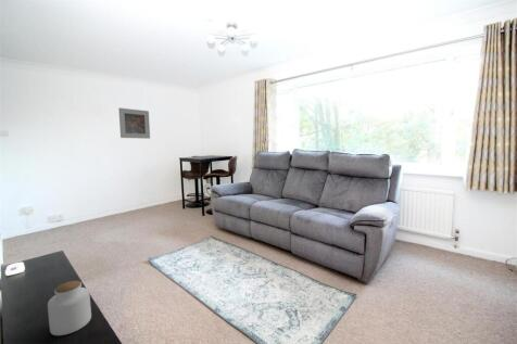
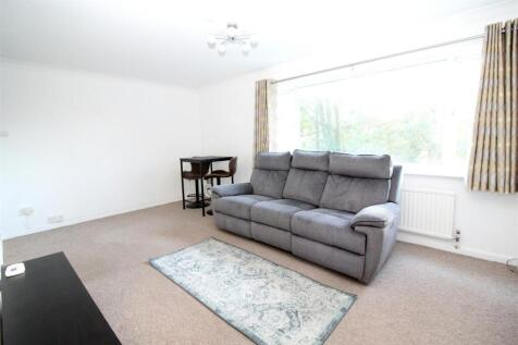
- jar [47,280,92,336]
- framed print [117,107,151,140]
